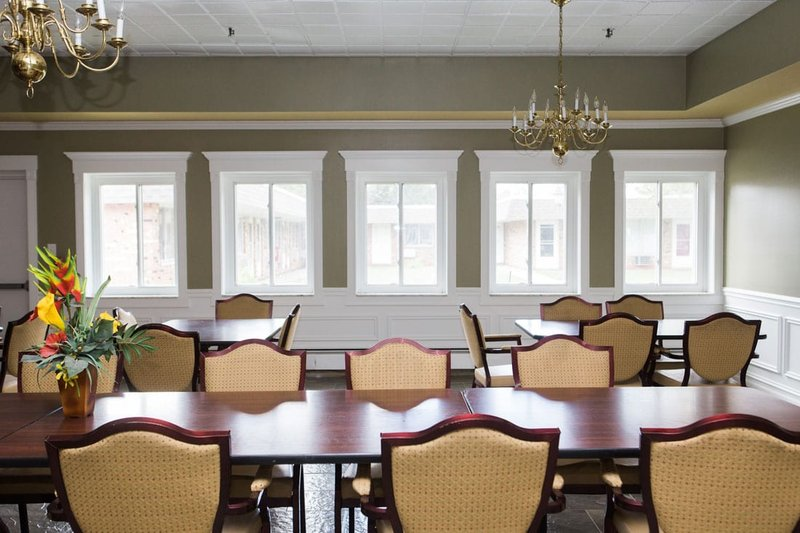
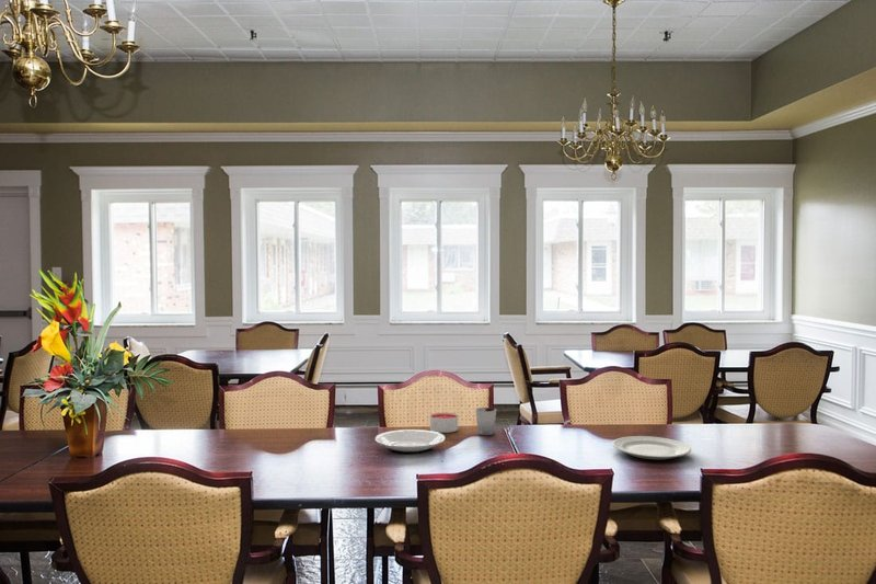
+ plate [374,428,446,455]
+ cup [474,406,497,436]
+ chinaware [611,435,692,460]
+ candle [429,412,459,434]
